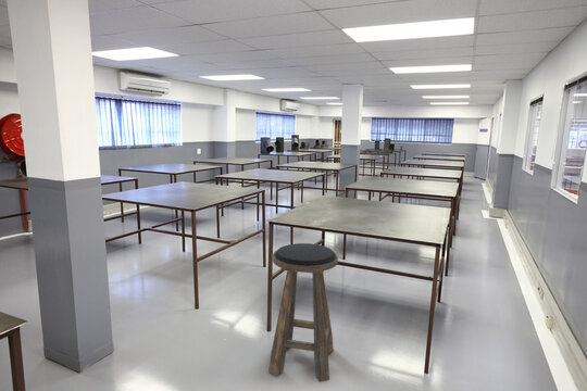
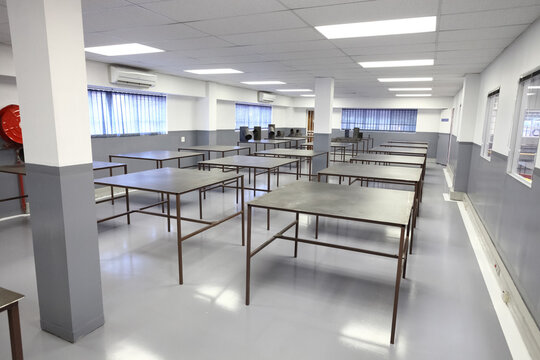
- stool [267,242,339,383]
